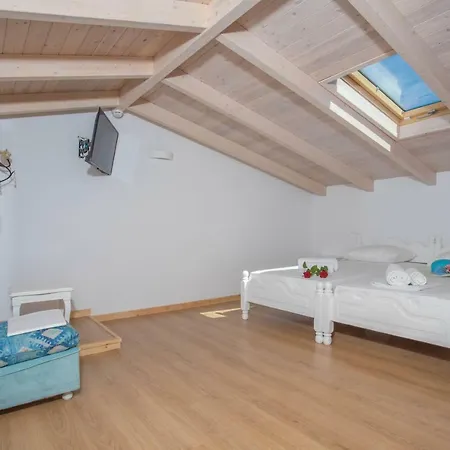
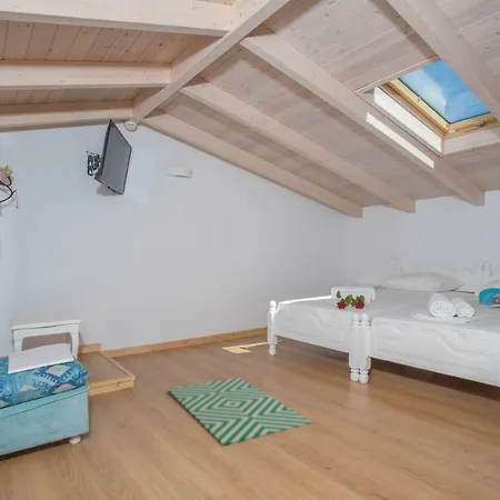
+ rug [167,377,313,447]
